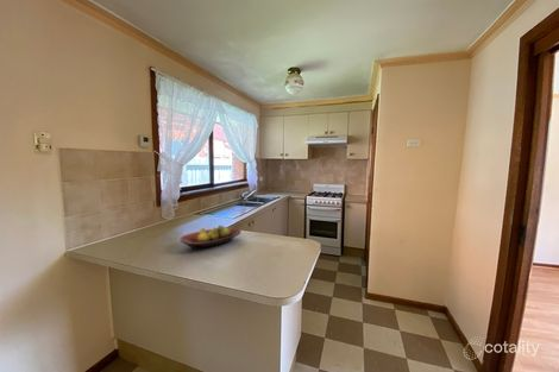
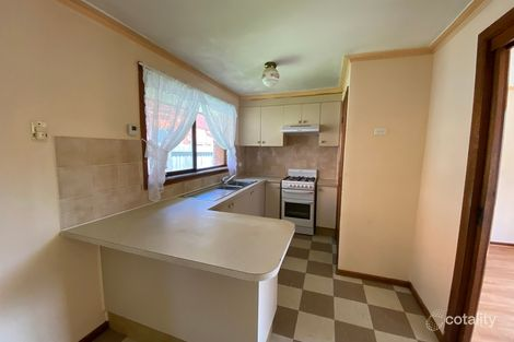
- fruit bowl [178,223,243,251]
